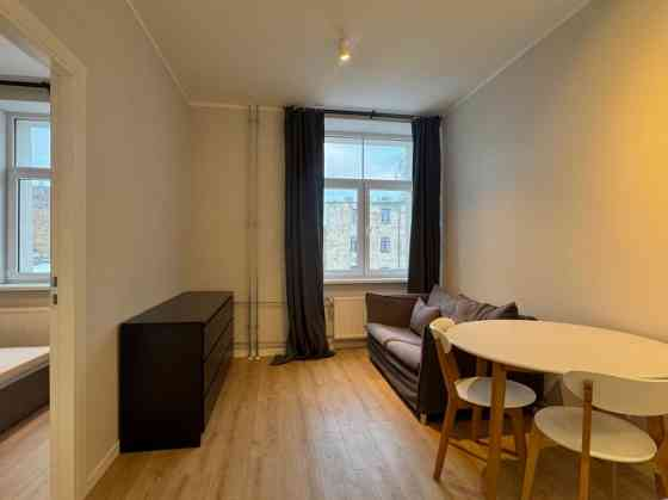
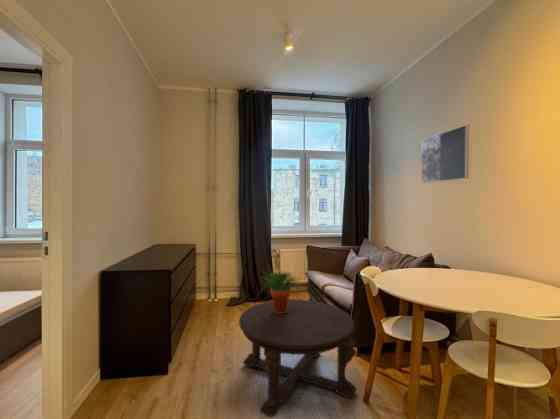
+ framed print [420,124,470,185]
+ potted plant [259,269,303,313]
+ coffee table [238,298,358,418]
